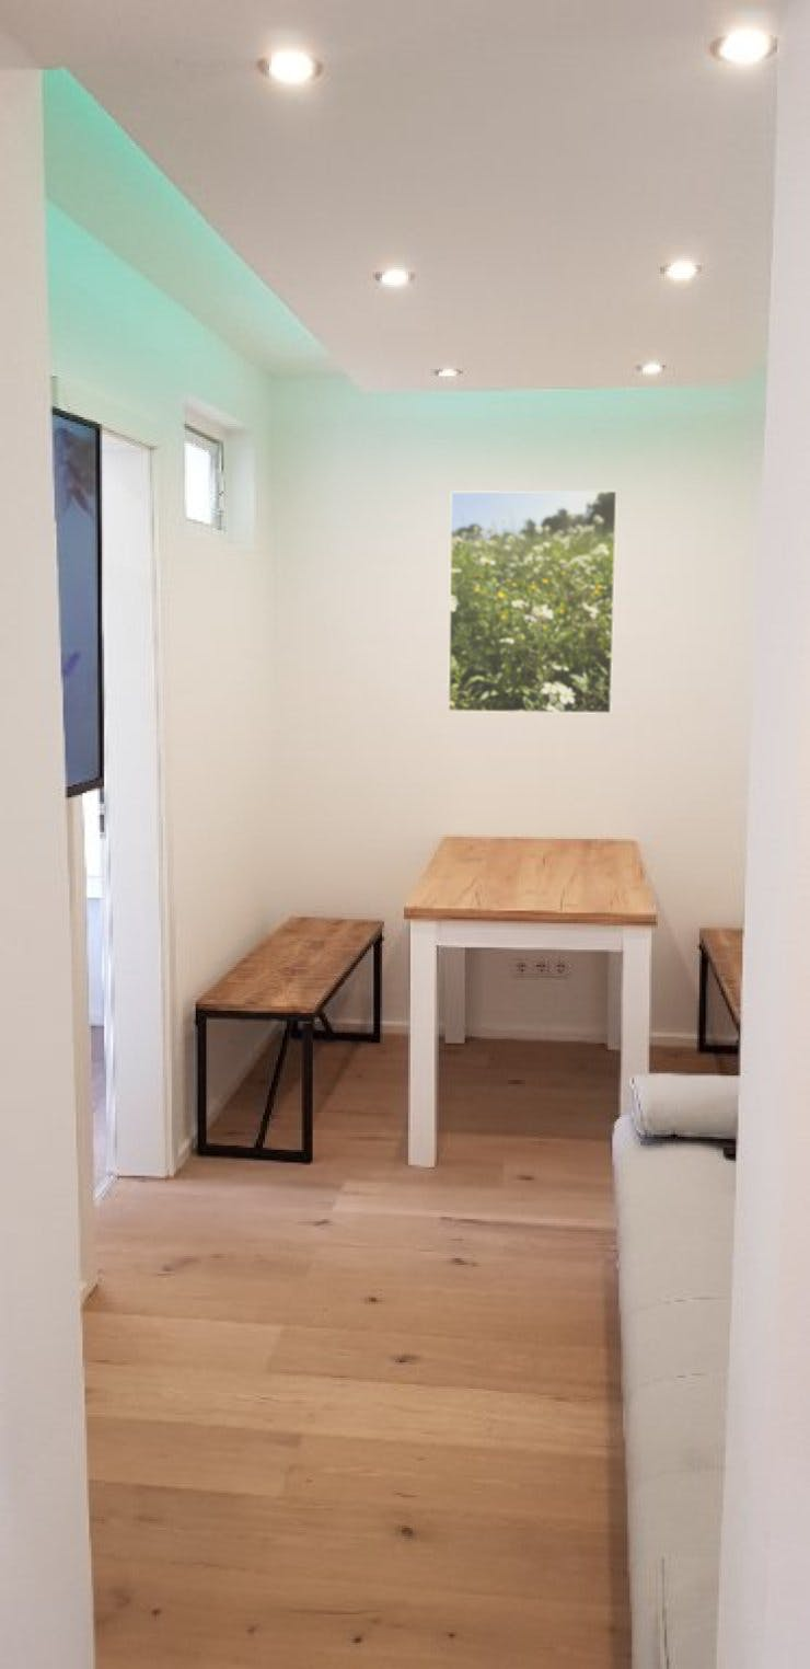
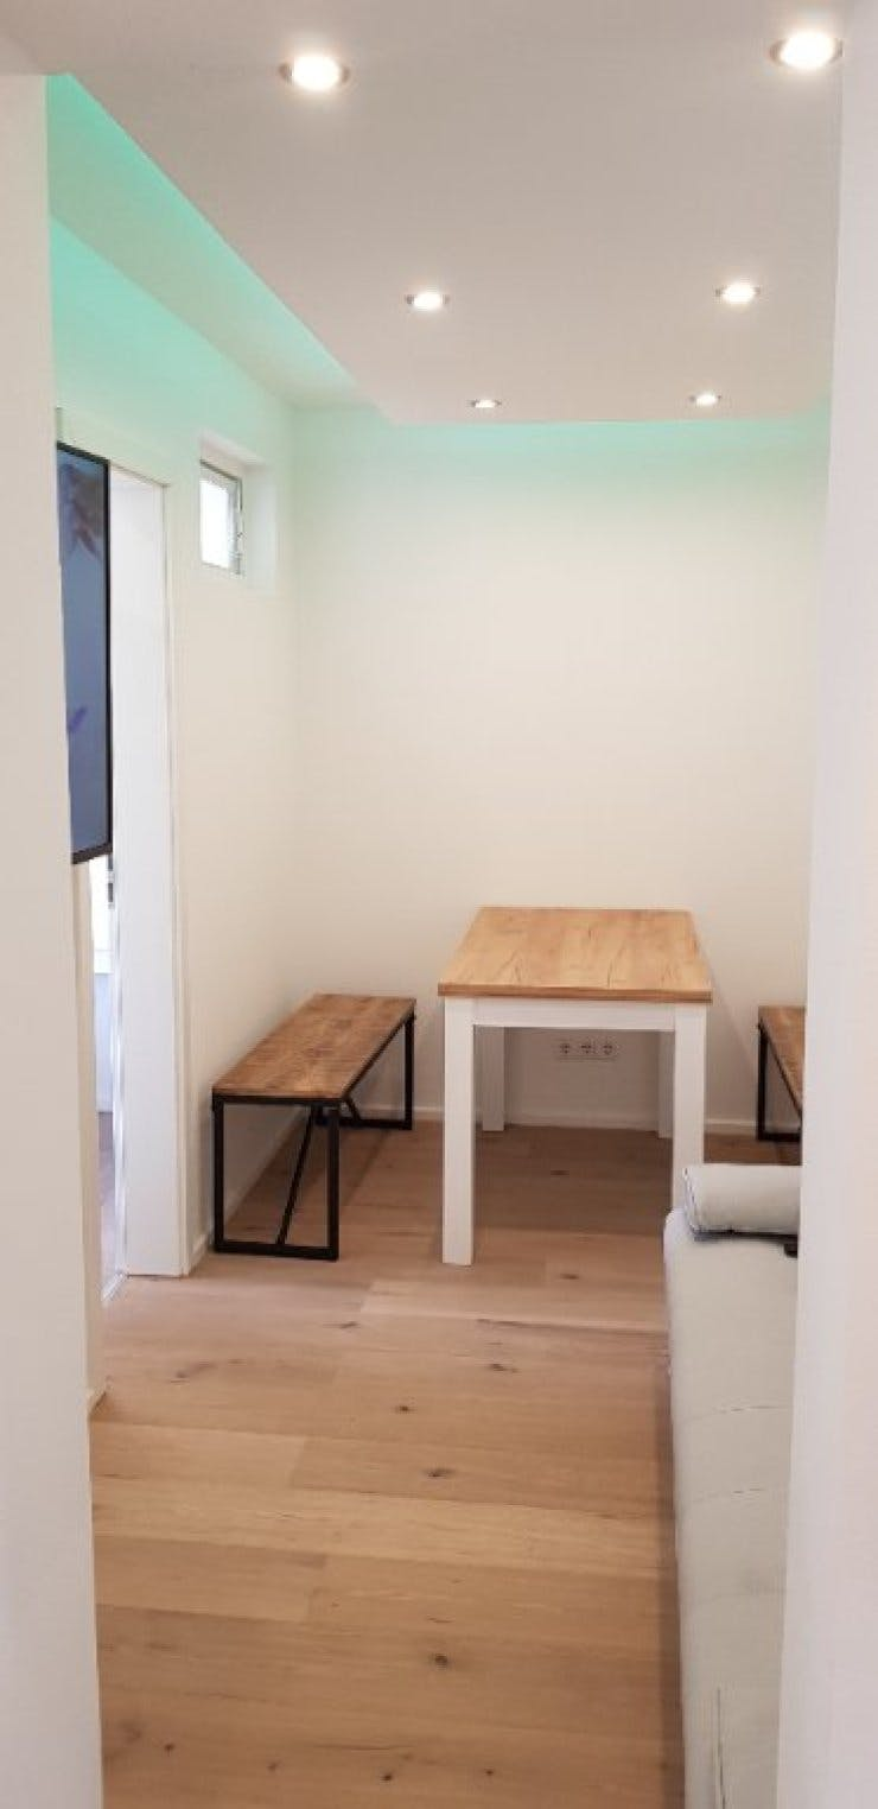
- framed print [447,490,618,715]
